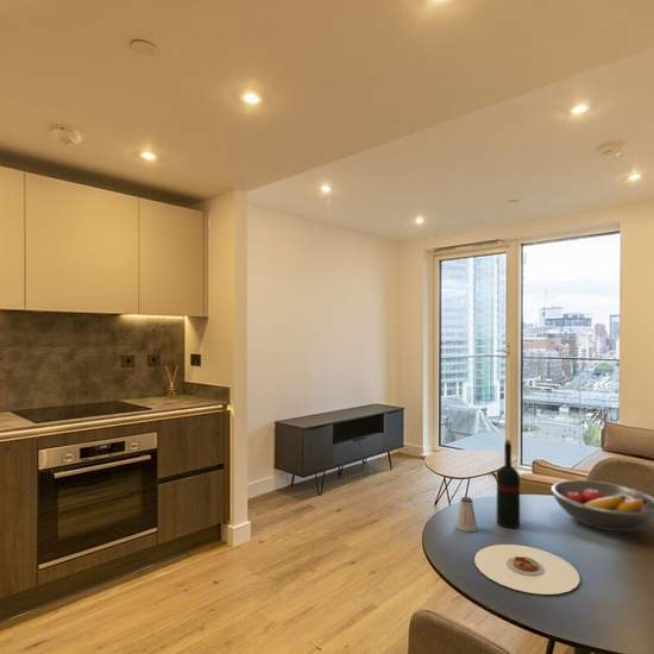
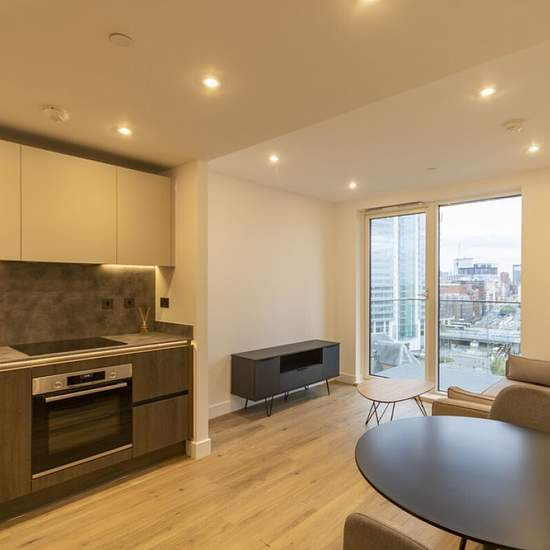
- fruit bowl [549,479,654,533]
- saltshaker [455,496,479,533]
- plate [473,543,581,596]
- wine bottle [496,439,521,529]
